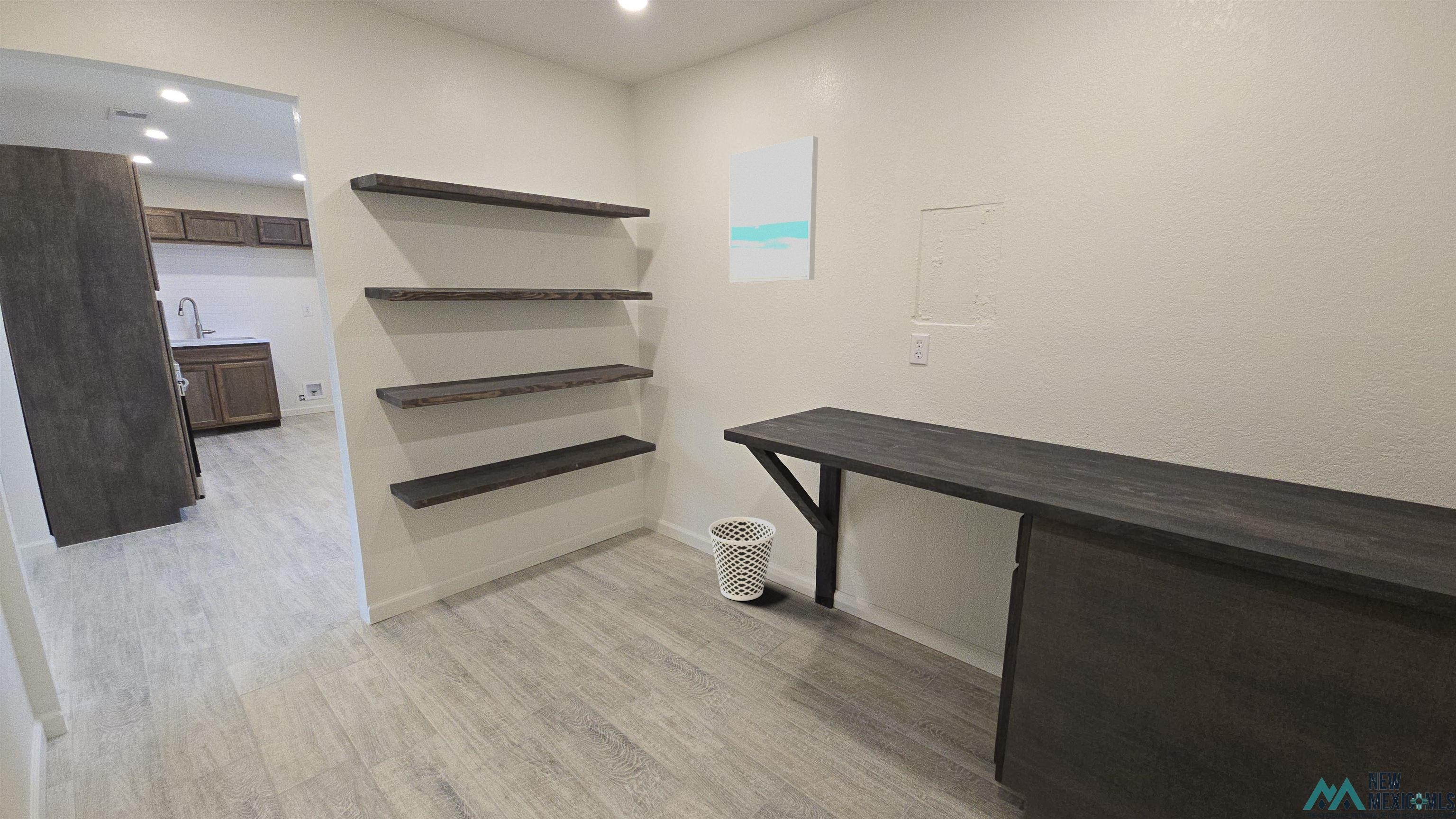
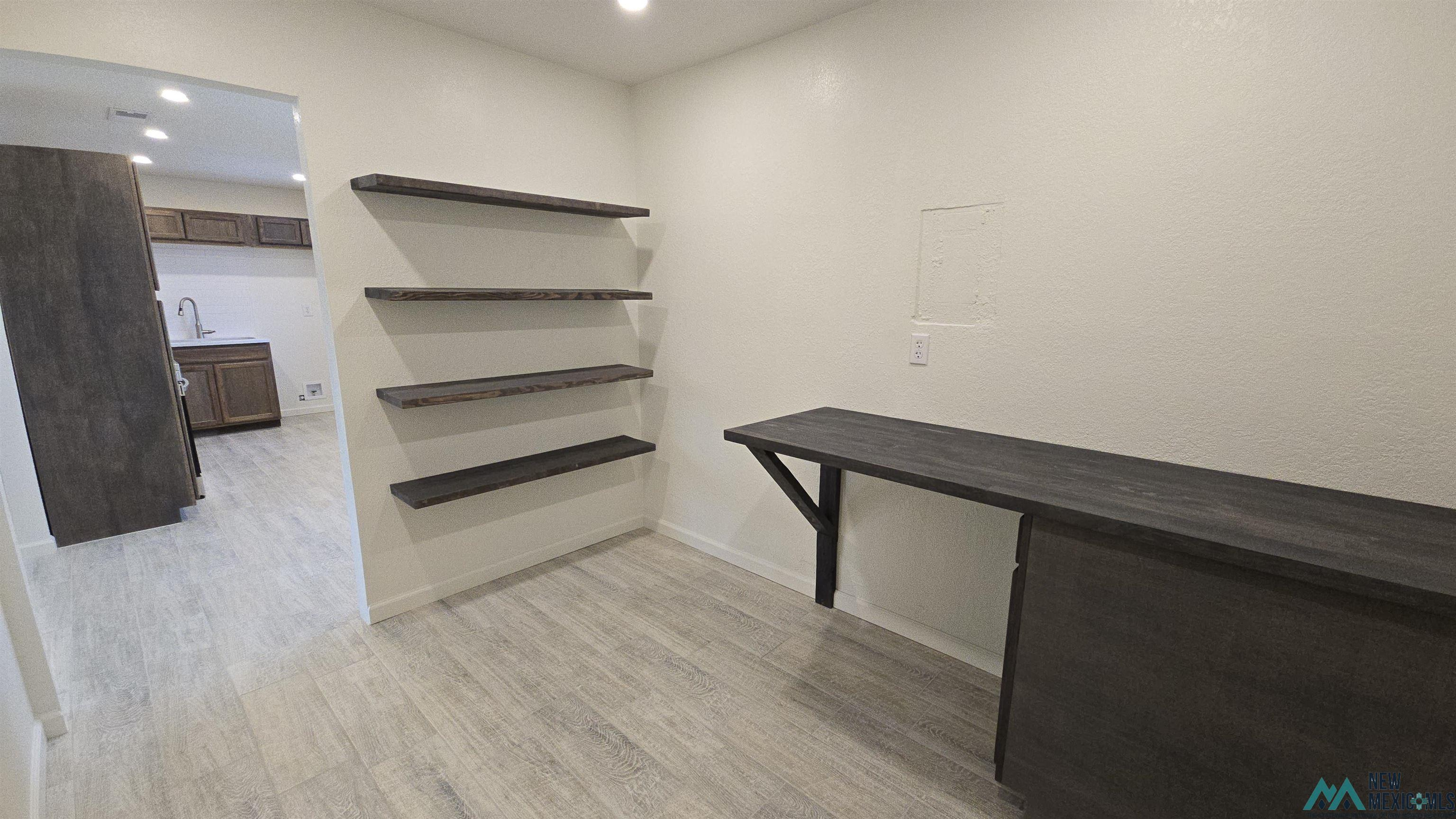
- wall art [729,135,819,283]
- wastebasket [708,516,776,601]
